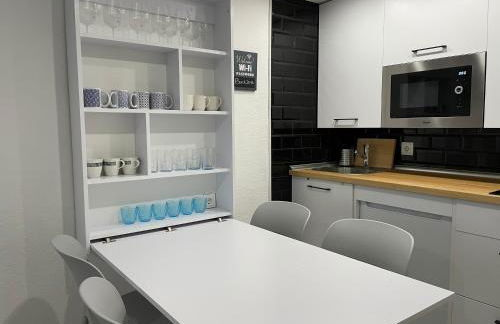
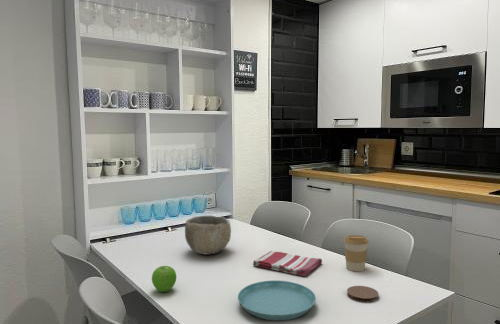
+ coffee cup [343,234,370,272]
+ dish towel [252,250,323,277]
+ saucer [237,280,317,321]
+ fruit [151,265,177,293]
+ coaster [346,285,379,304]
+ bowl [184,214,232,256]
